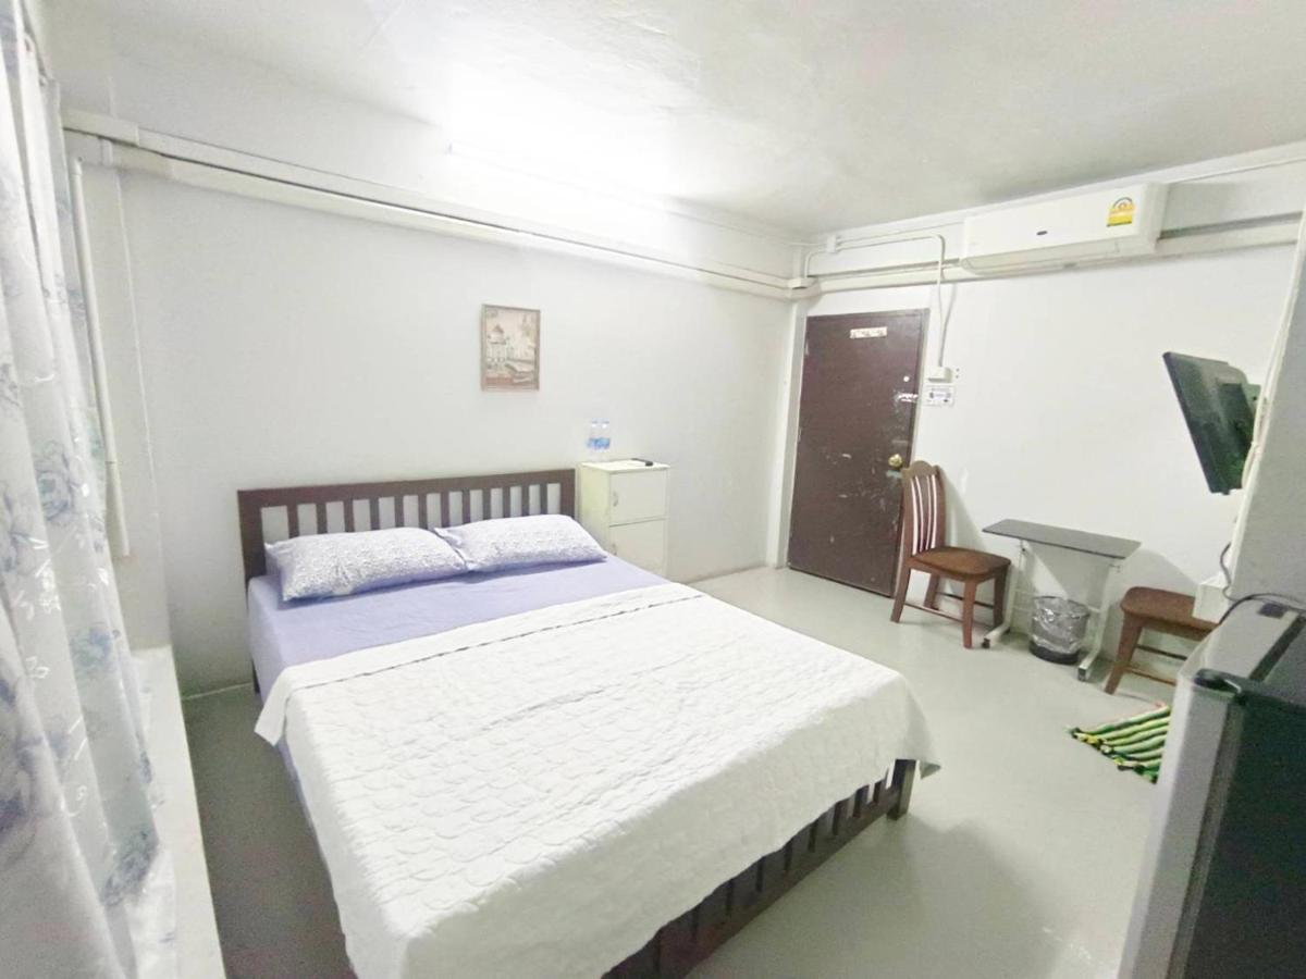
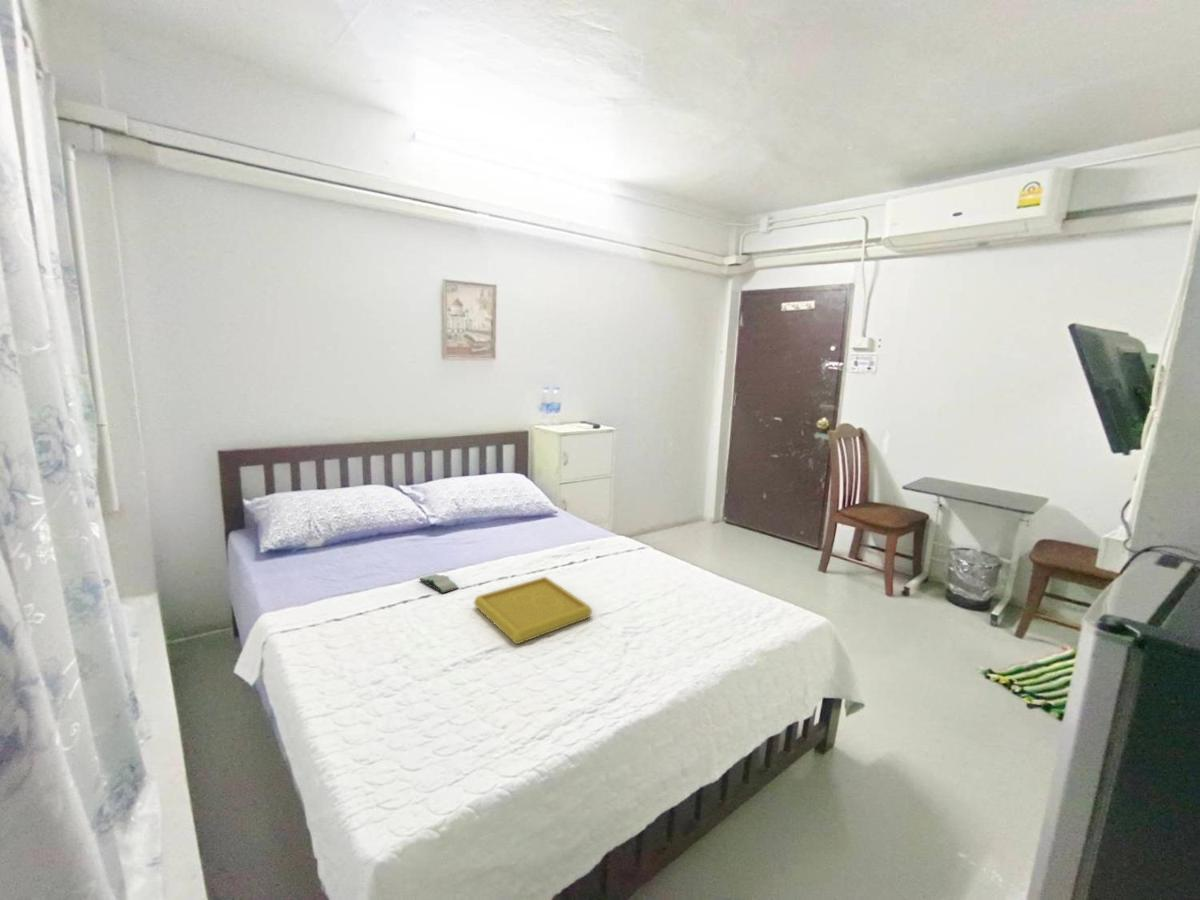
+ book [418,573,460,594]
+ serving tray [473,576,593,645]
